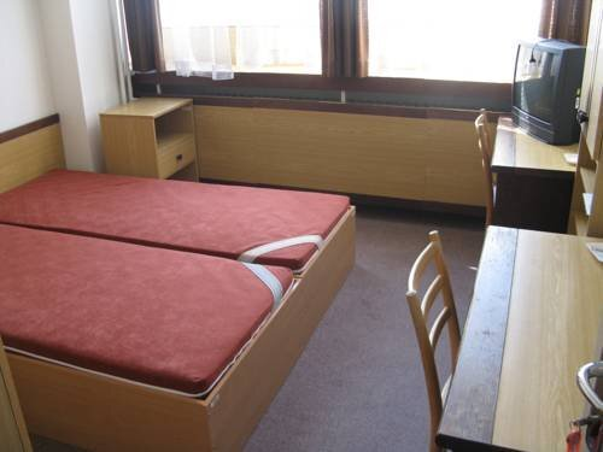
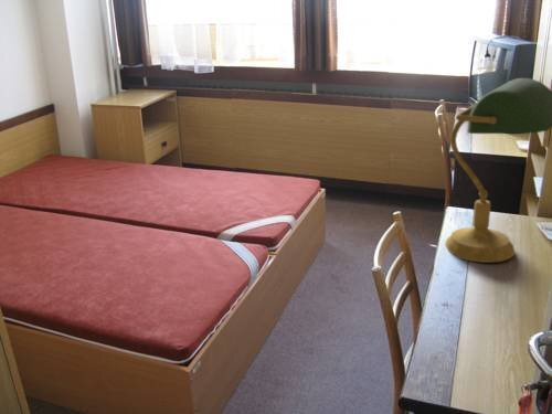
+ desk lamp [444,77,552,264]
